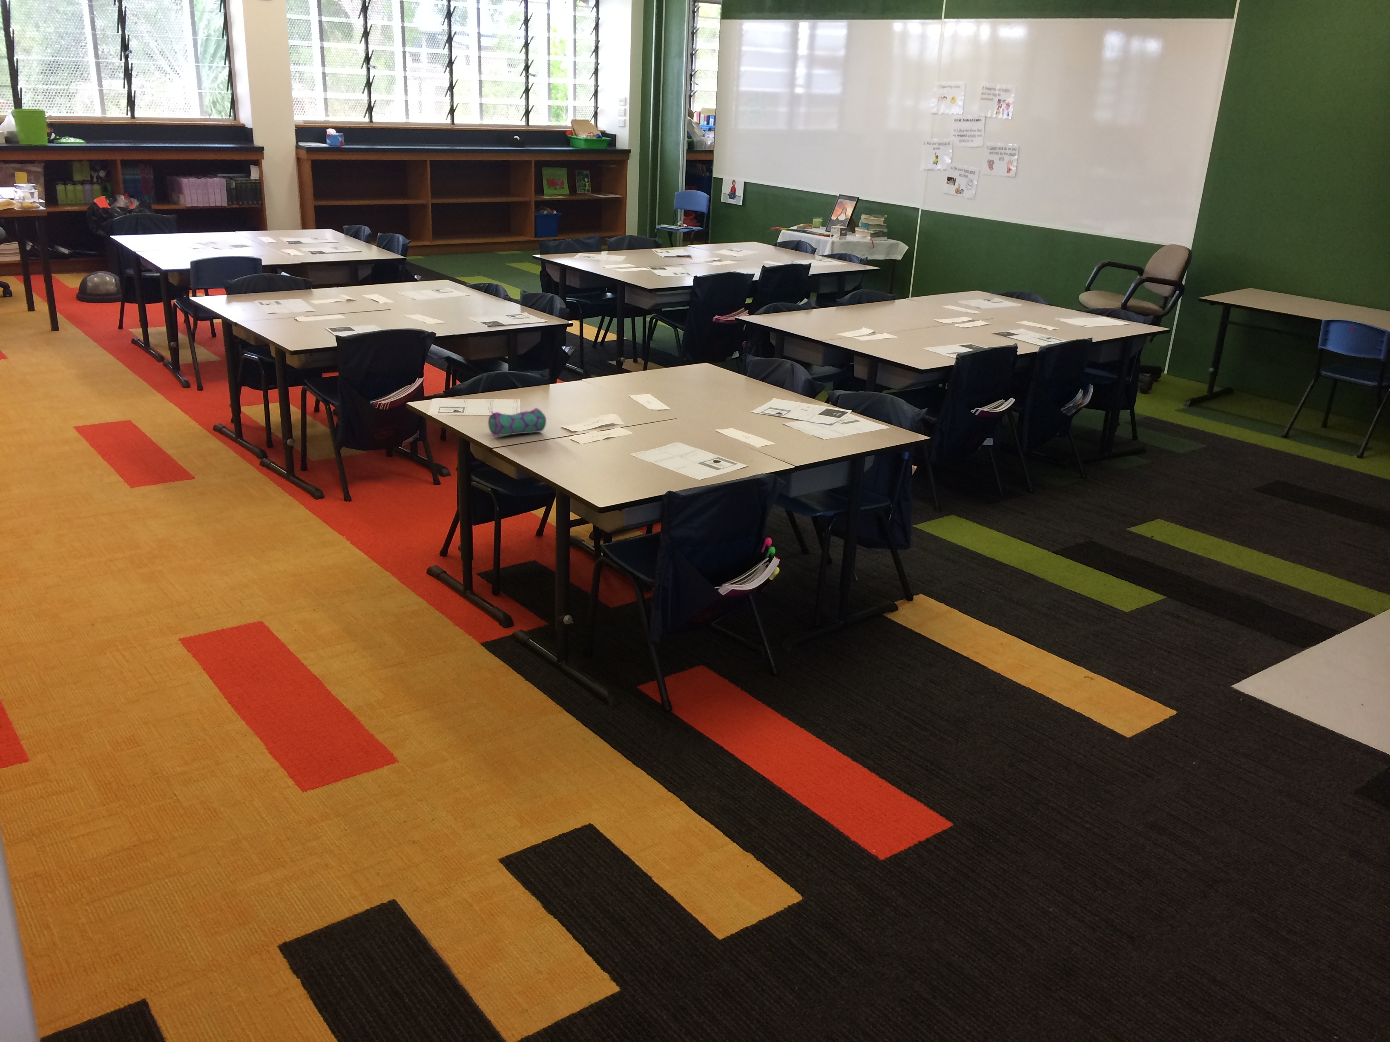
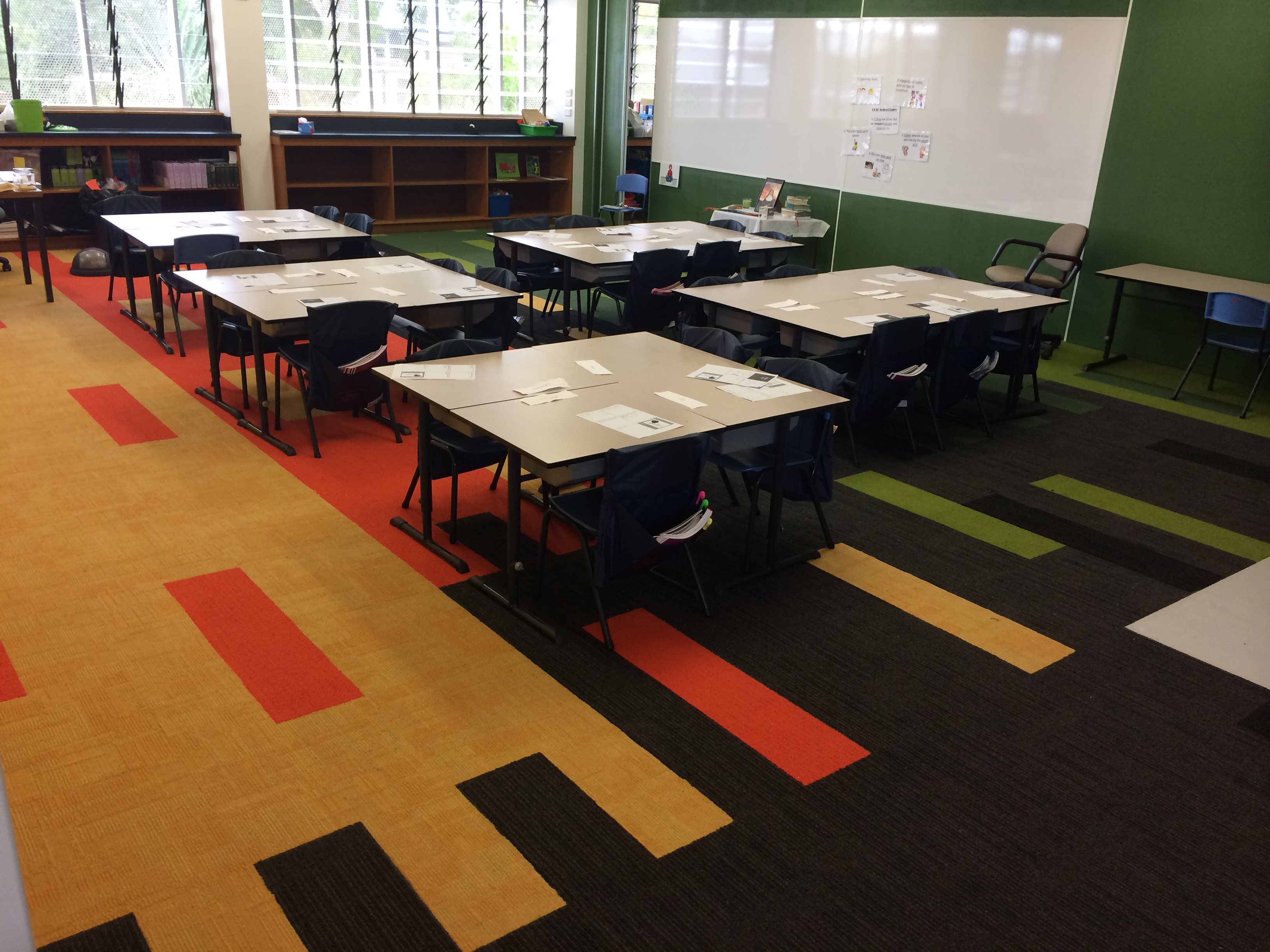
- pencil case [488,407,547,437]
